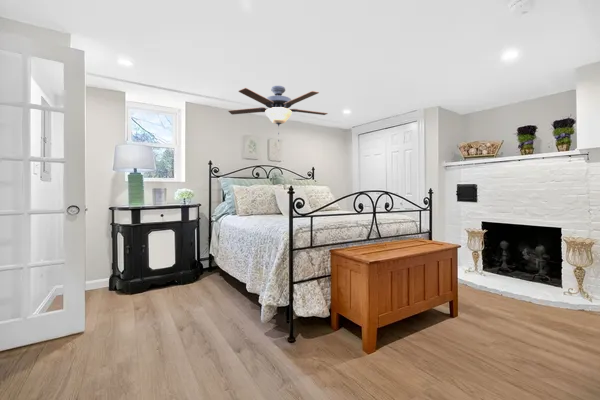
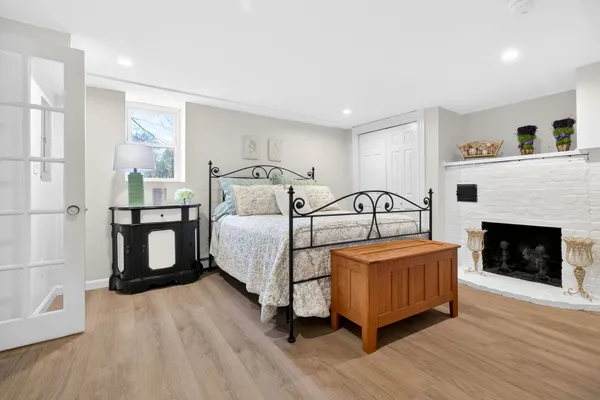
- ceiling fan [227,85,329,143]
